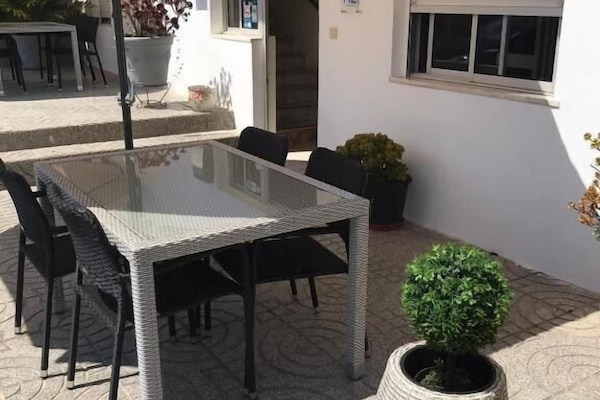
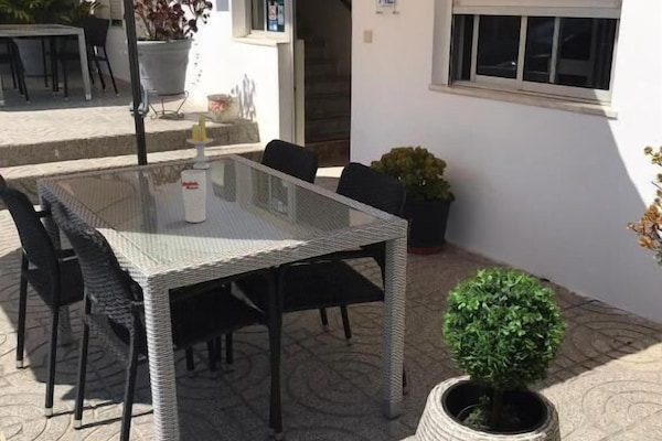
+ candle [185,115,214,170]
+ cup [180,169,207,224]
